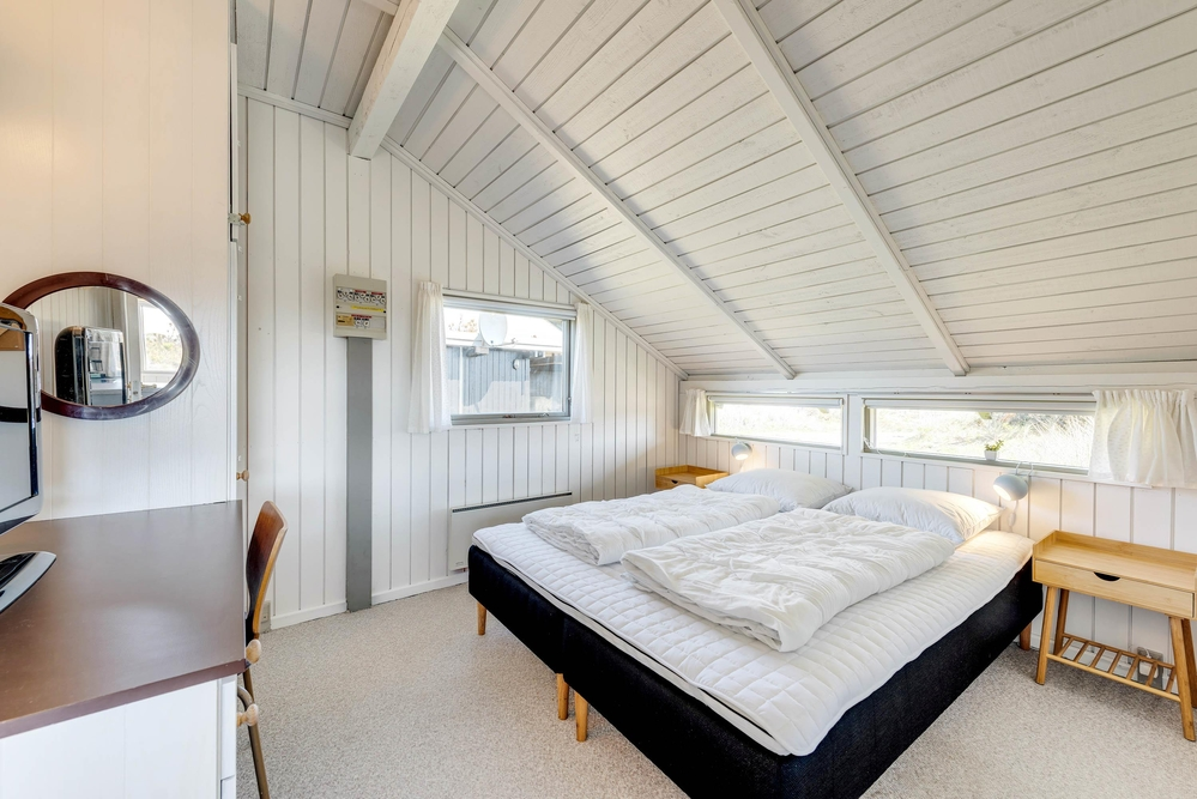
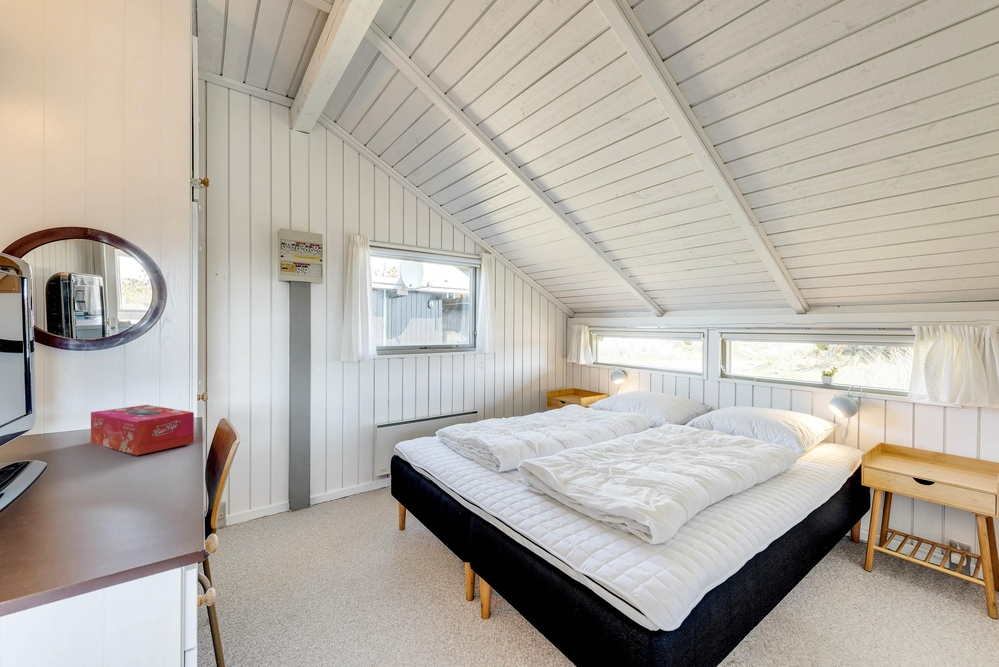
+ tissue box [90,404,195,456]
